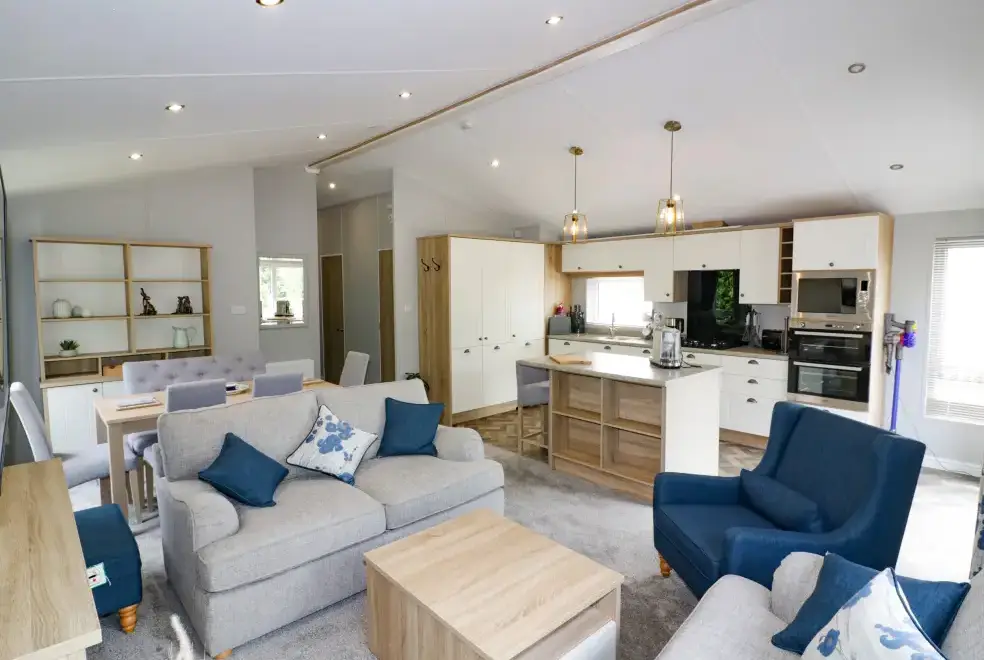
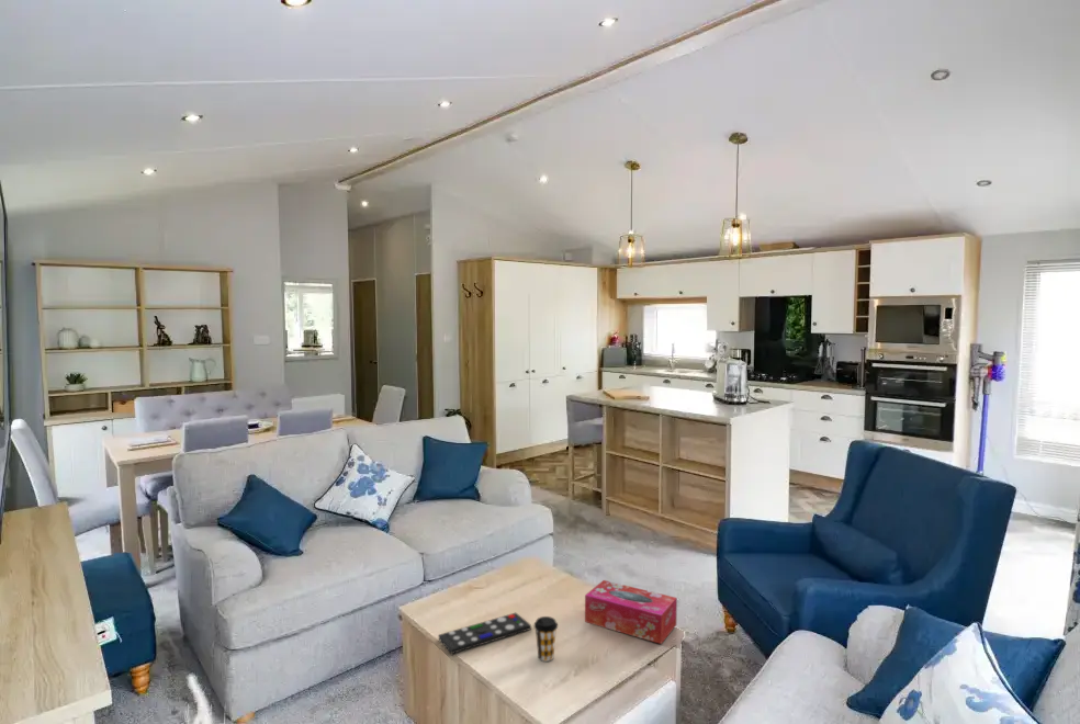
+ coffee cup [533,615,559,663]
+ remote control [438,612,532,655]
+ tissue box [584,579,678,645]
